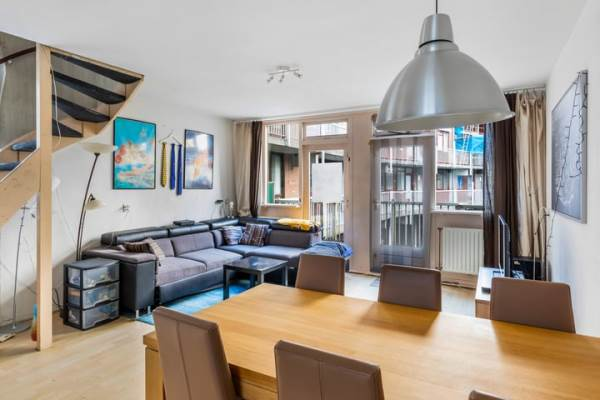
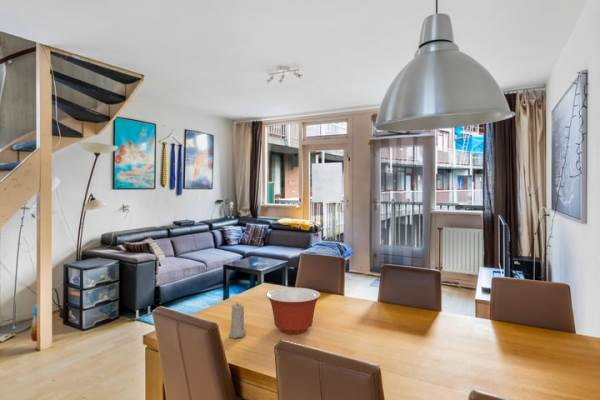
+ mixing bowl [265,287,322,335]
+ candle [228,301,247,339]
